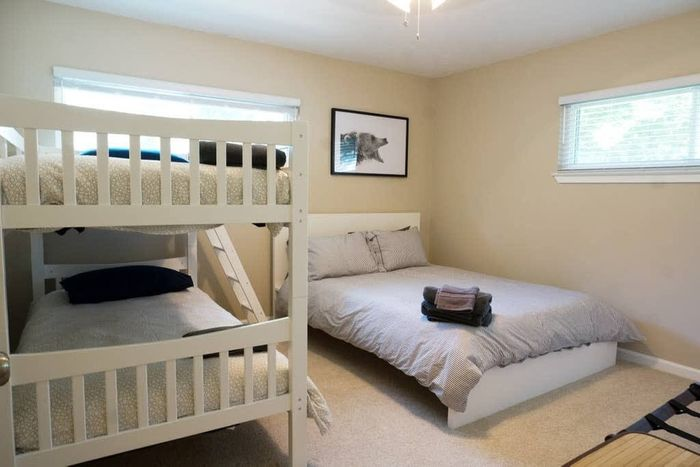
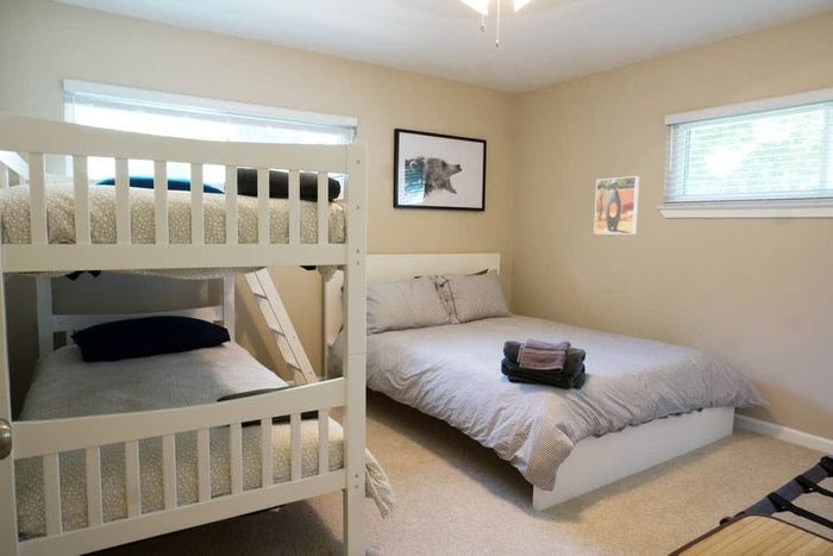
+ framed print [593,175,640,236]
